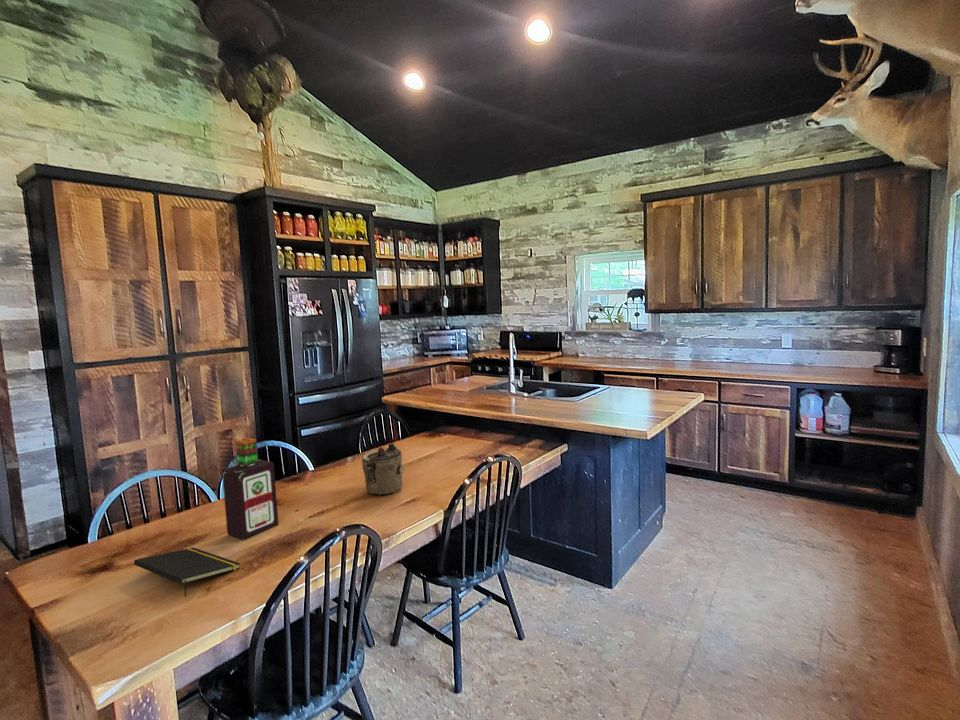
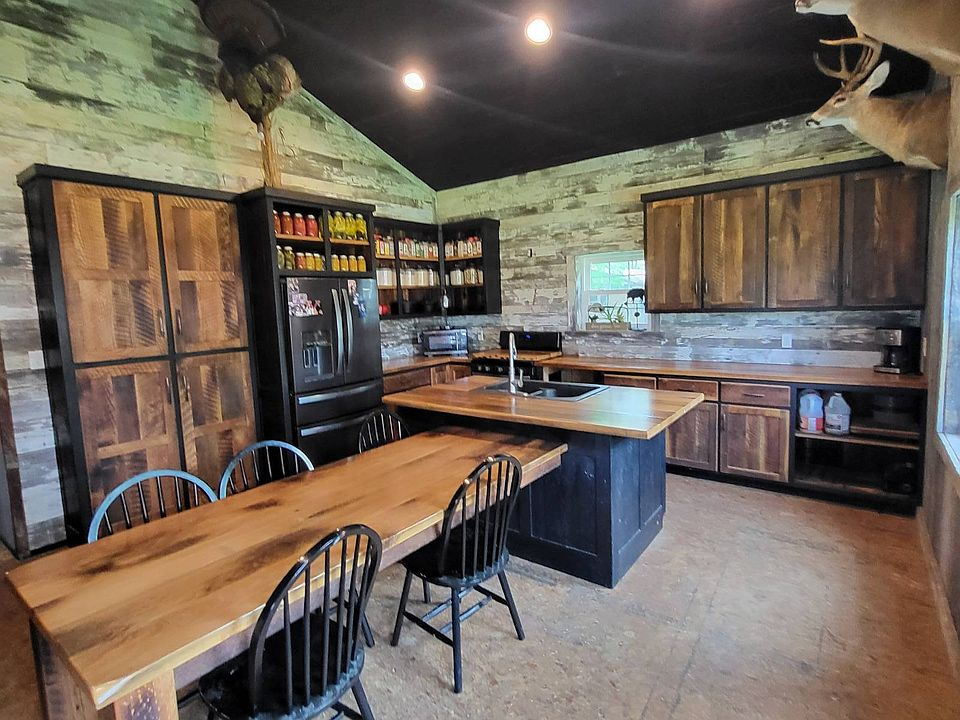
- notepad [133,547,241,598]
- teapot [361,442,405,496]
- bottle [221,437,280,540]
